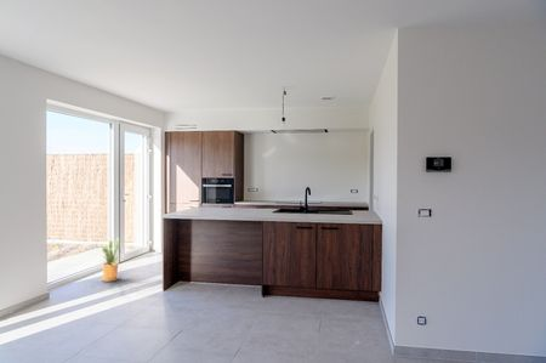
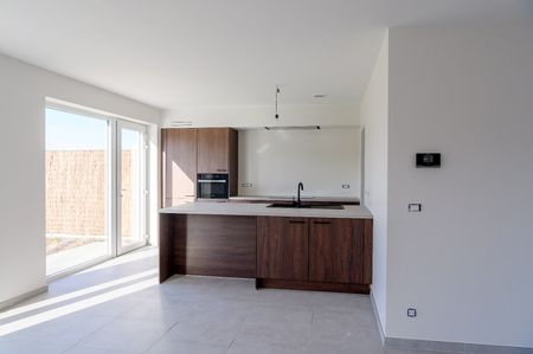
- house plant [95,236,121,283]
